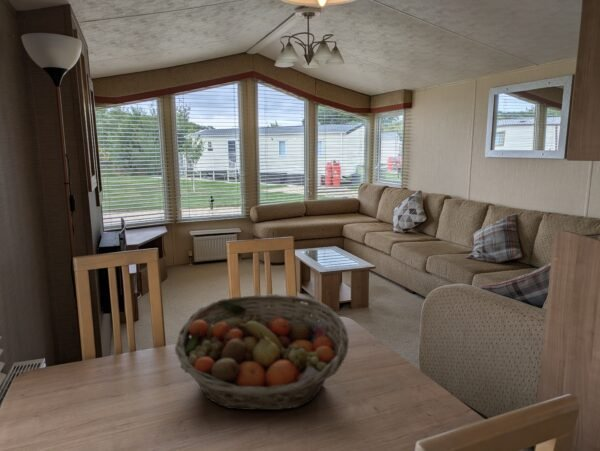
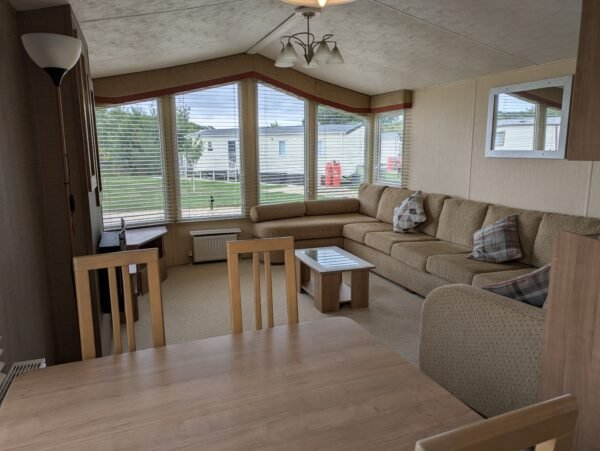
- fruit basket [174,293,350,411]
